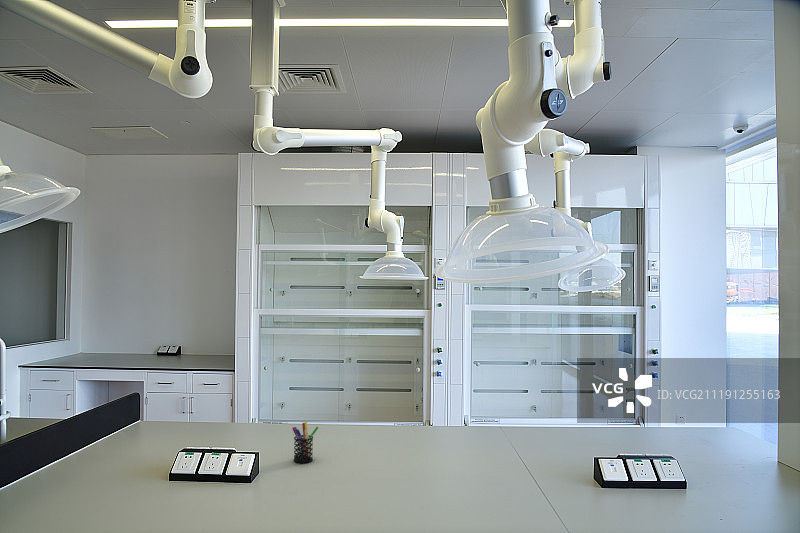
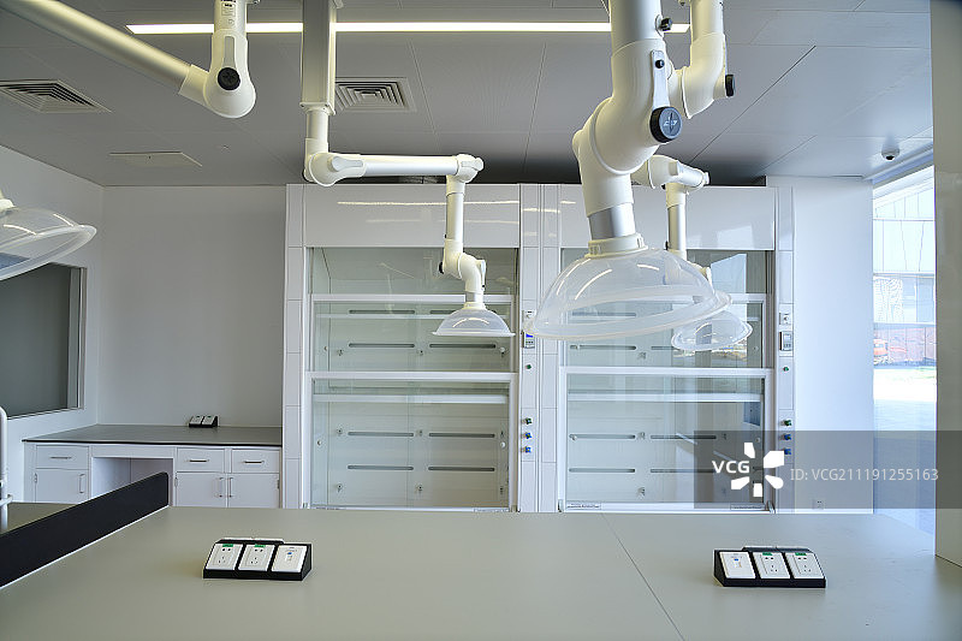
- pen holder [291,421,319,464]
